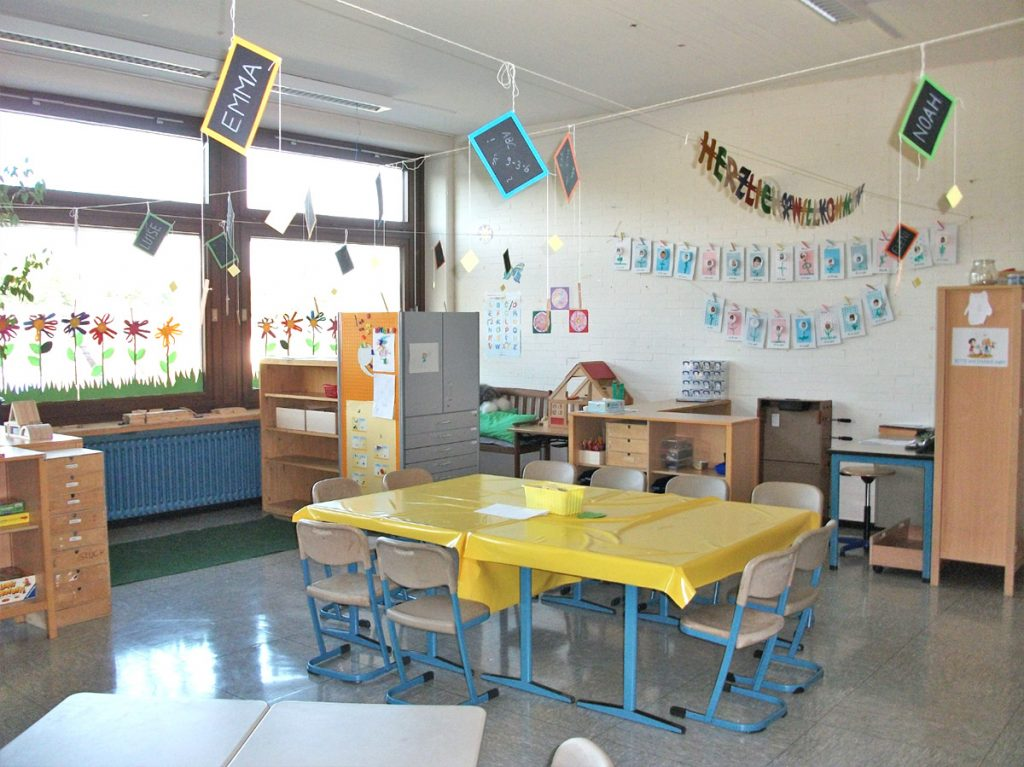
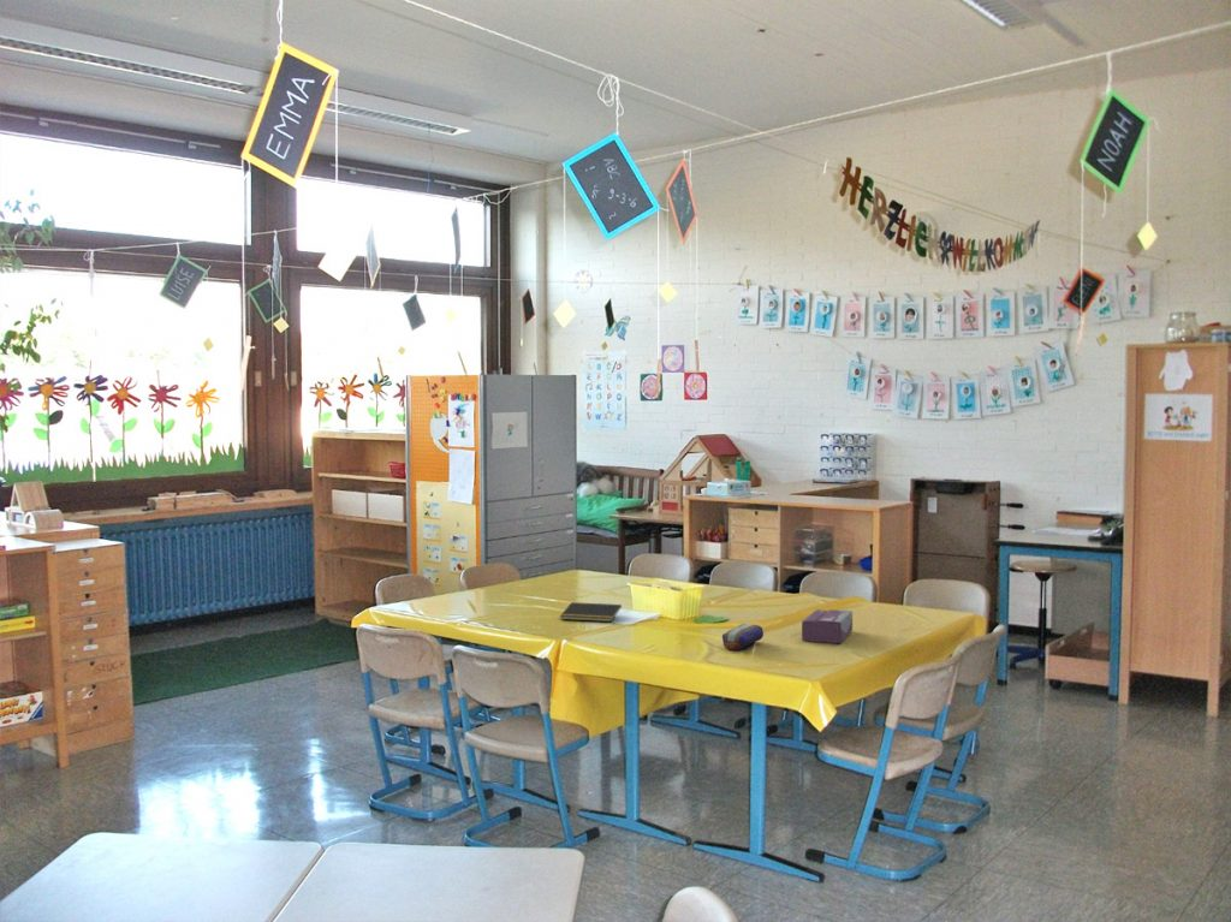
+ notepad [559,601,623,623]
+ tissue box [801,608,854,644]
+ pencil case [721,623,765,652]
